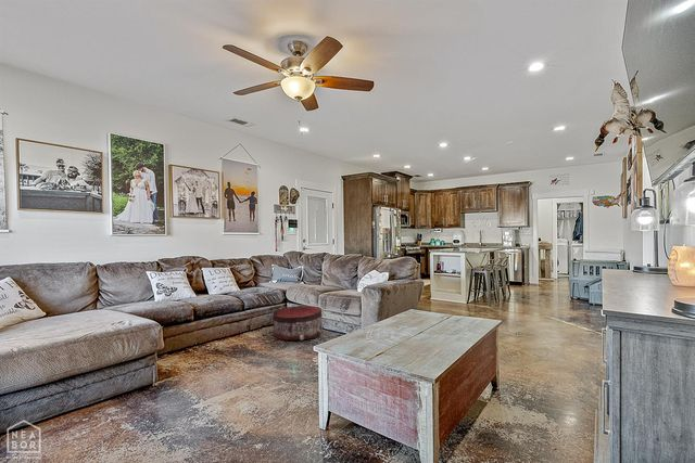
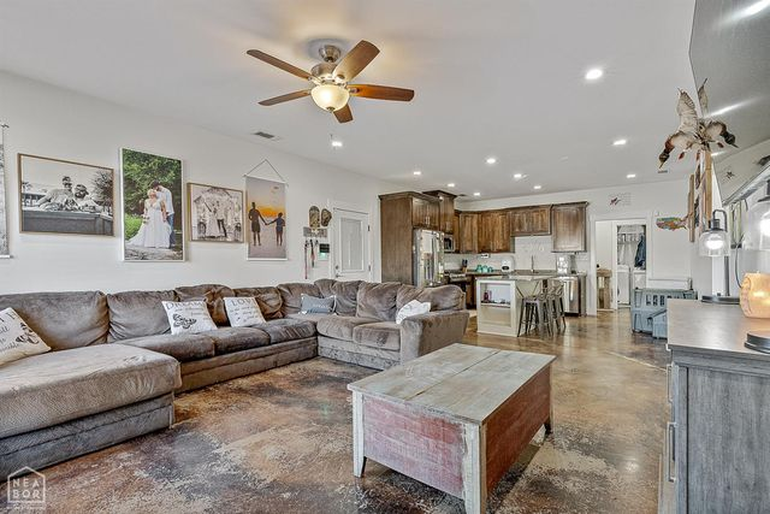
- pouf [271,305,324,342]
